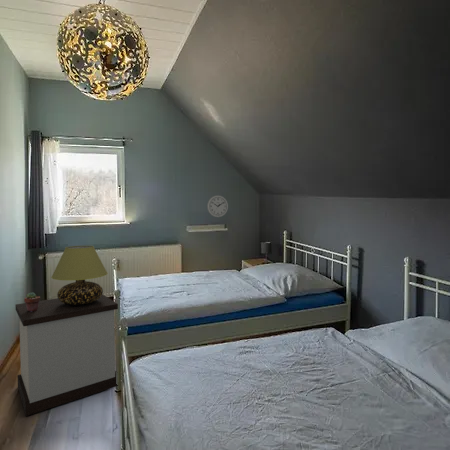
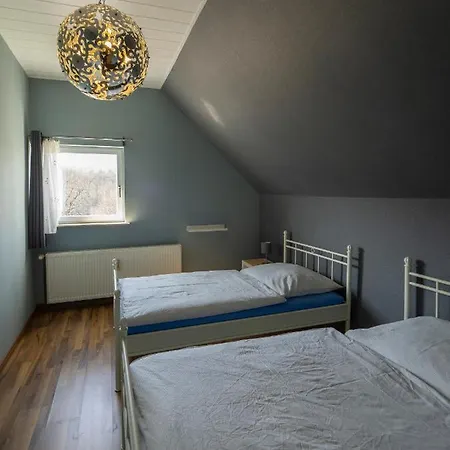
- table lamp [50,245,109,305]
- potted succulent [23,291,41,312]
- wall clock [206,194,229,218]
- nightstand [14,293,119,417]
